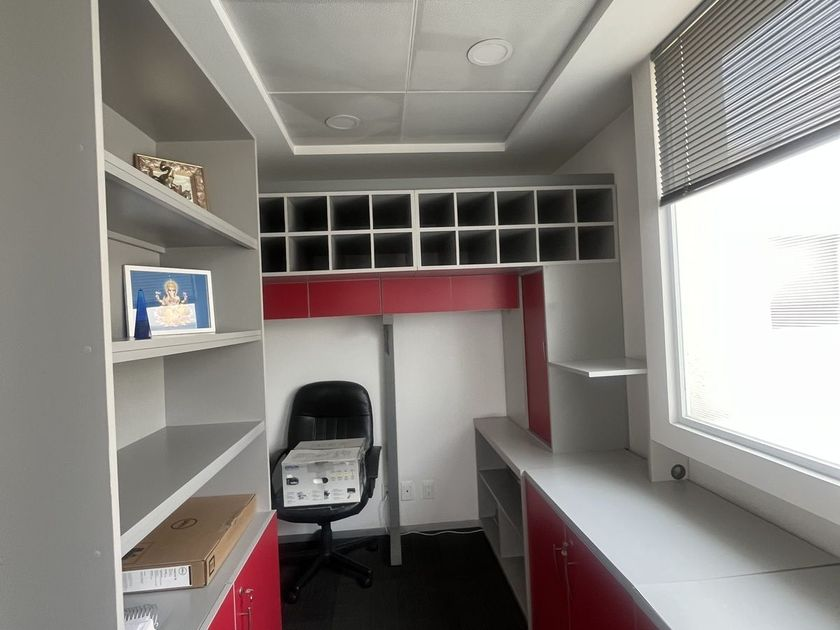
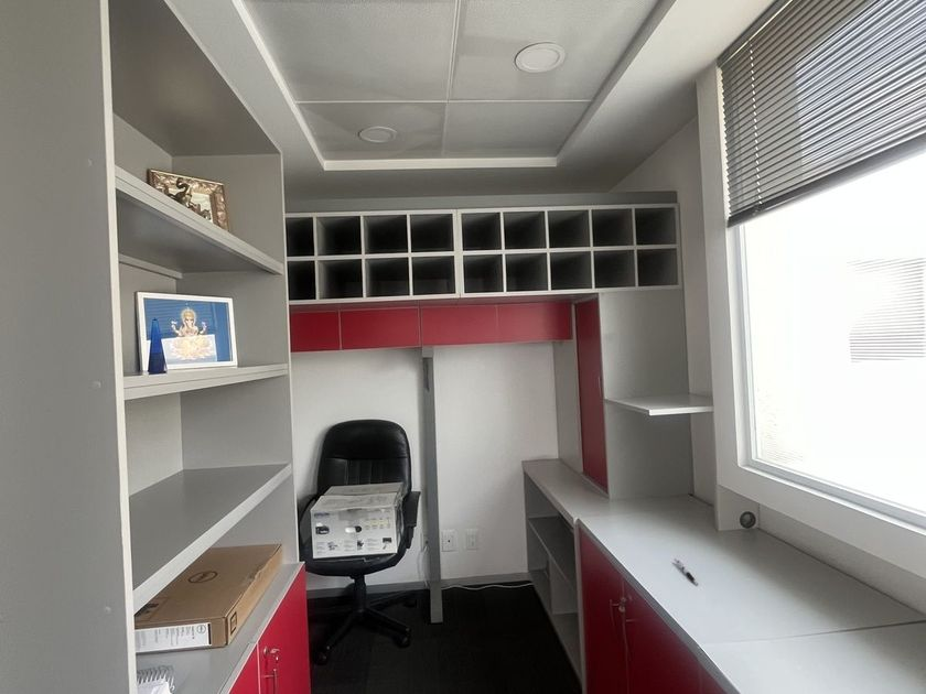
+ pen [674,557,699,586]
